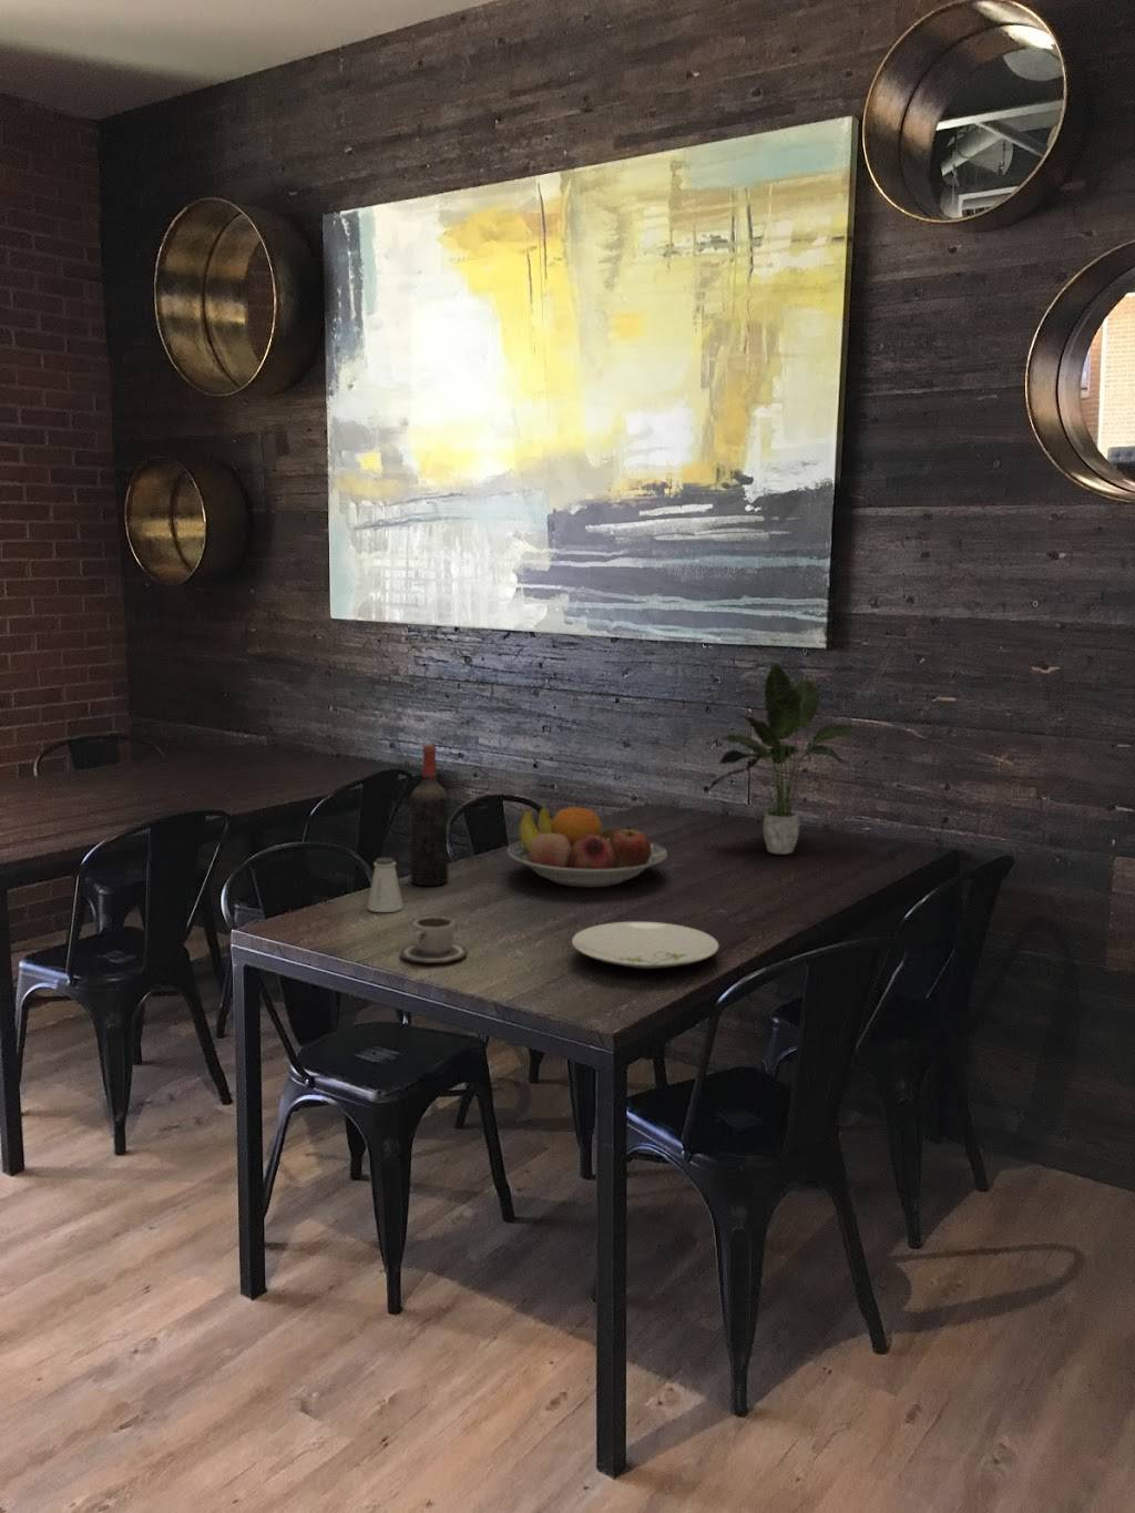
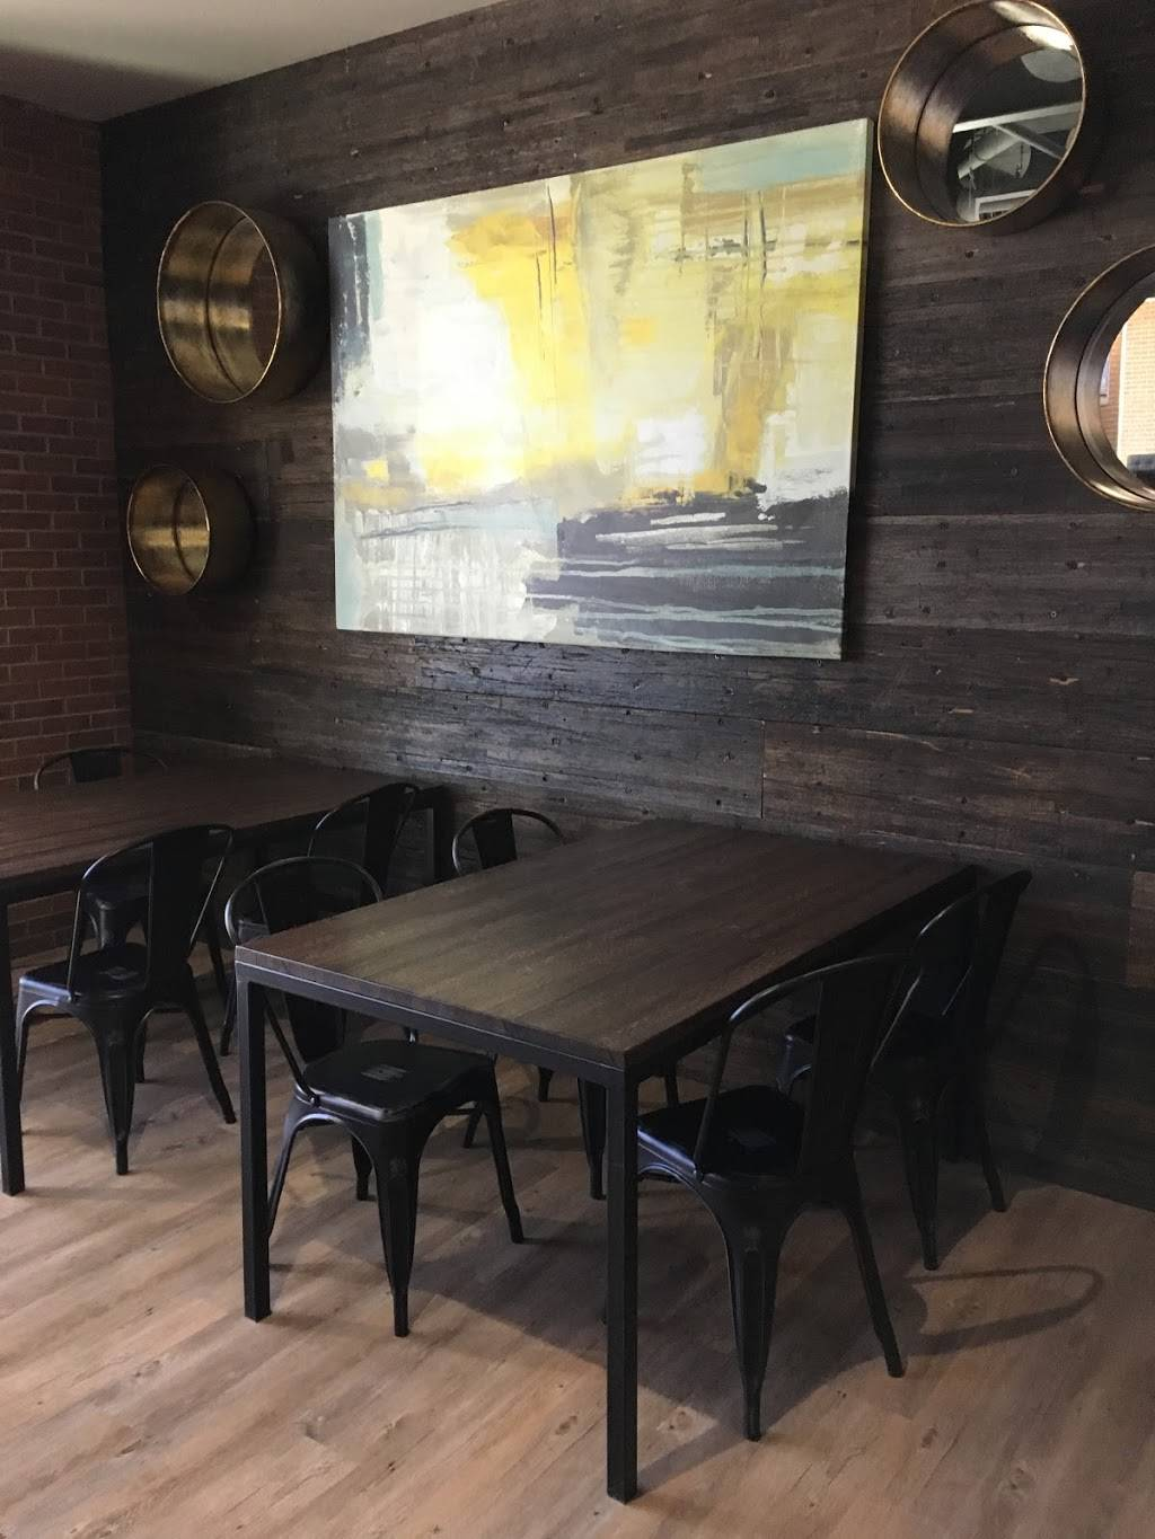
- saltshaker [366,857,404,913]
- cup [399,916,469,965]
- plate [571,922,720,971]
- fruit bowl [507,806,669,888]
- wine bottle [409,744,449,887]
- potted plant [705,662,858,856]
